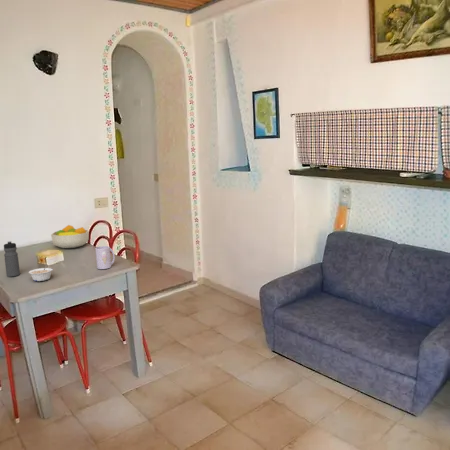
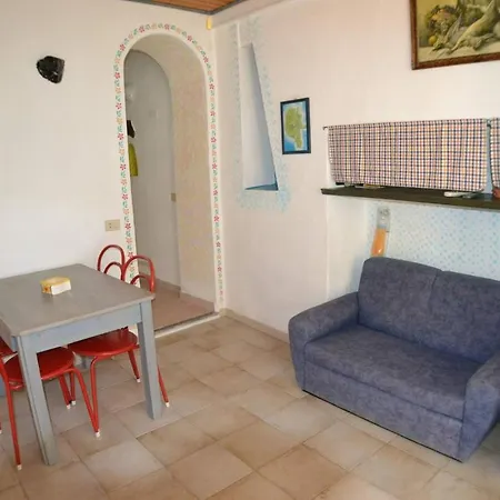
- mug [95,245,116,270]
- water bottle [3,240,21,278]
- fruit bowl [50,224,90,249]
- legume [28,264,53,282]
